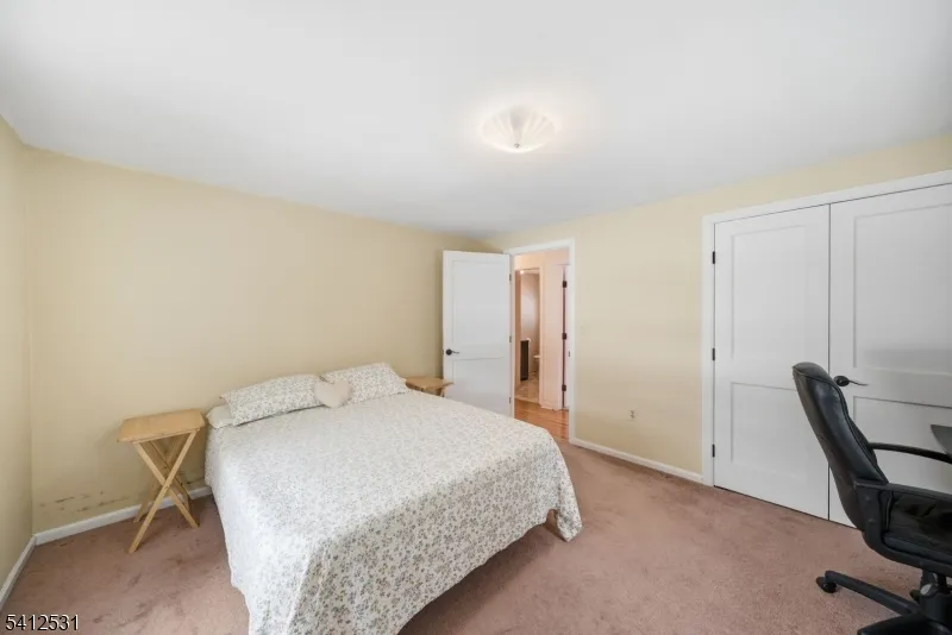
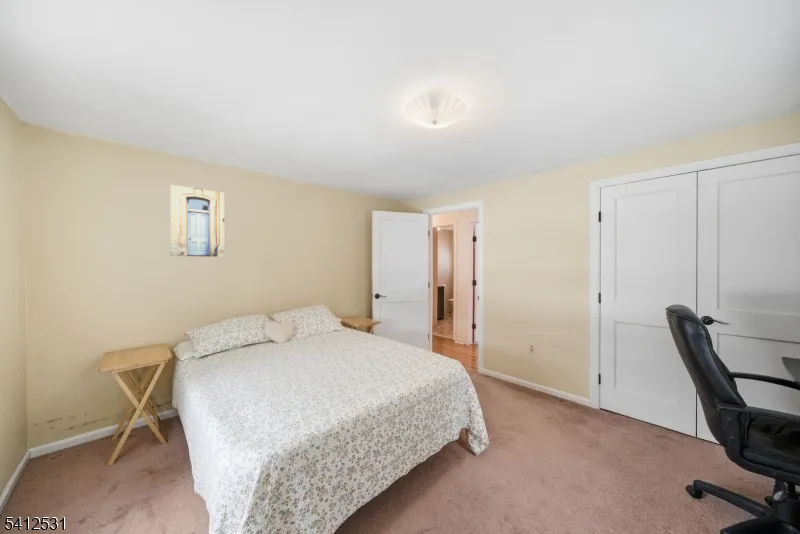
+ wall art [169,184,225,258]
